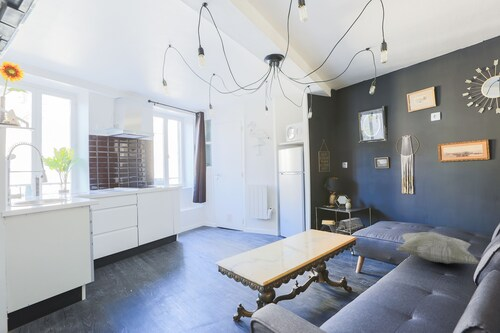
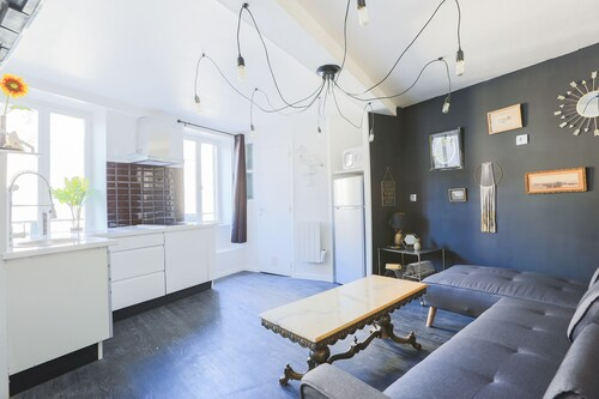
- decorative pillow [396,231,480,265]
